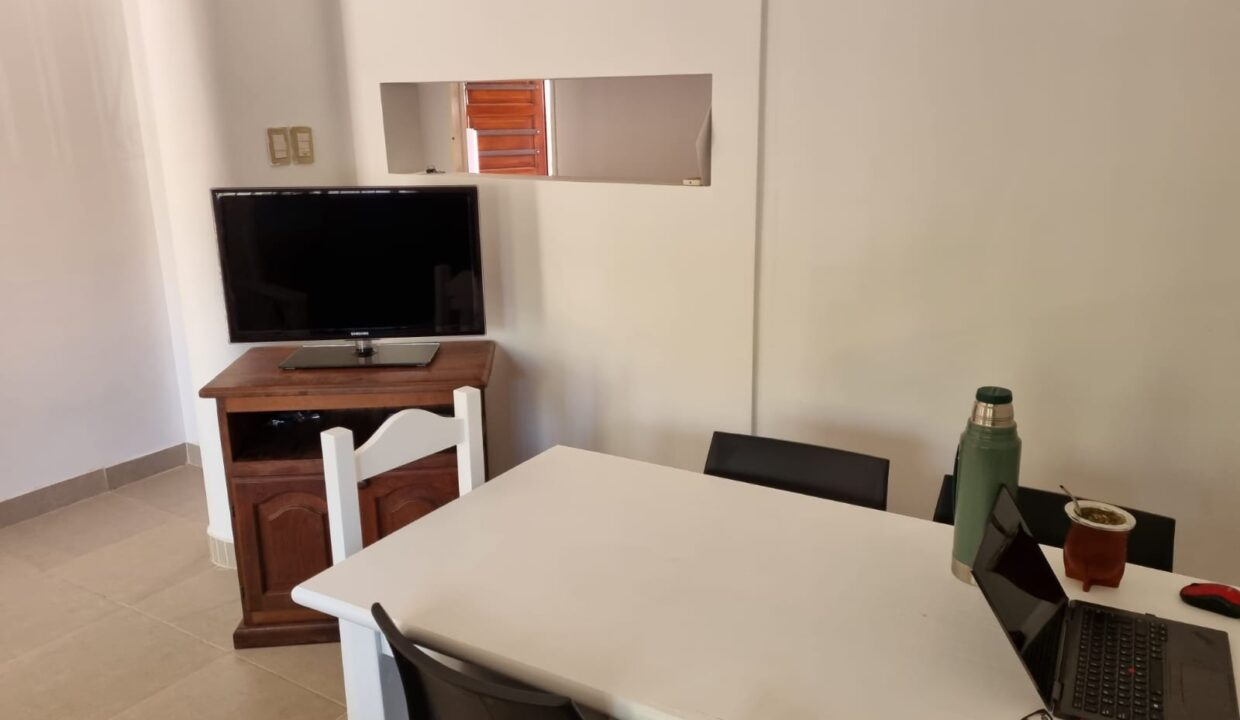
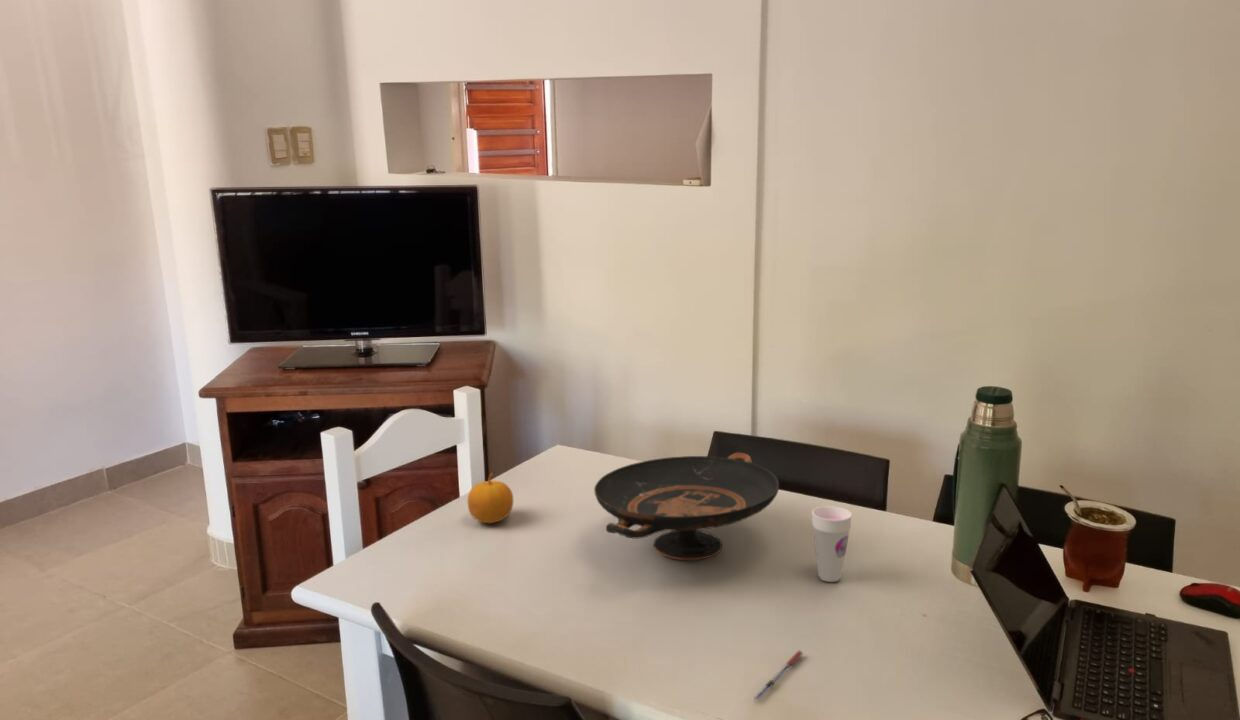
+ fruit [467,472,514,524]
+ pen [754,649,803,702]
+ cup [811,505,853,583]
+ decorative bowl [593,452,780,561]
